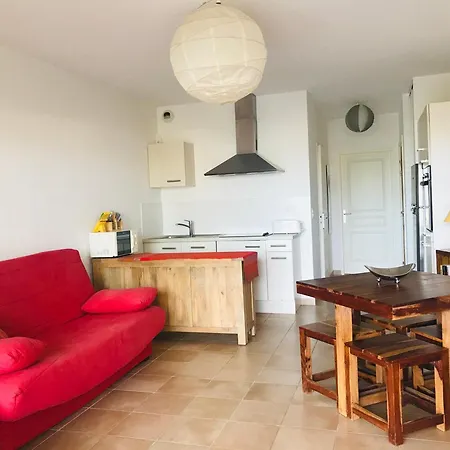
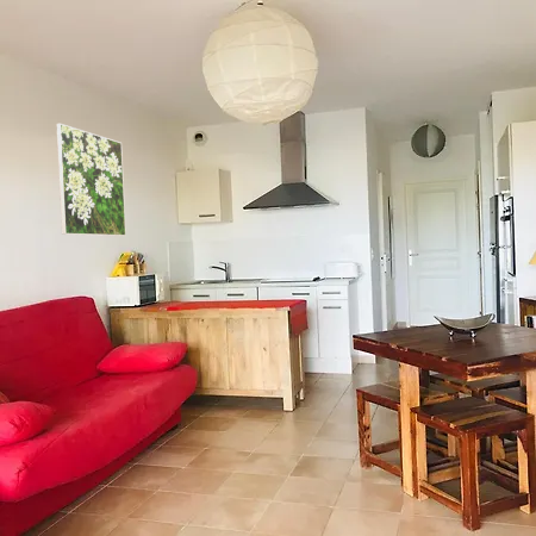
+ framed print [55,123,127,237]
